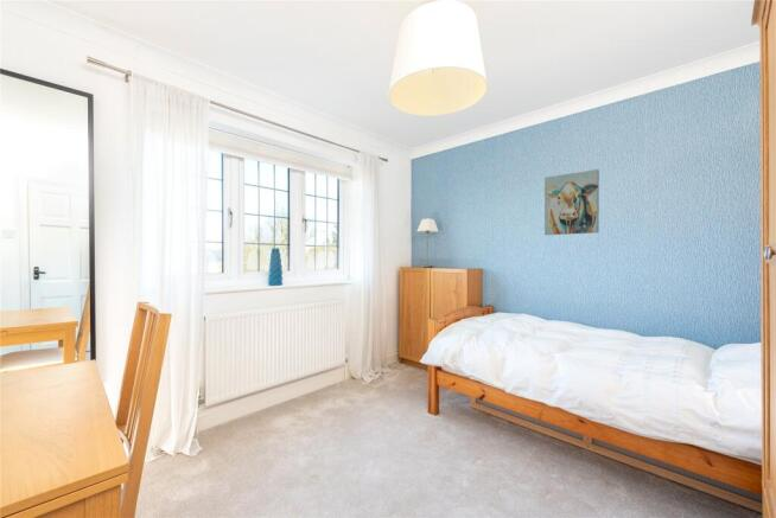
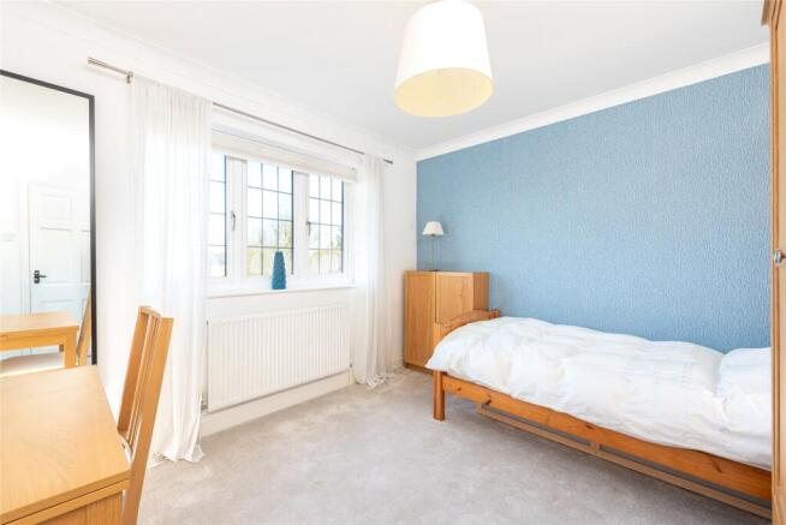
- wall art [543,168,600,236]
